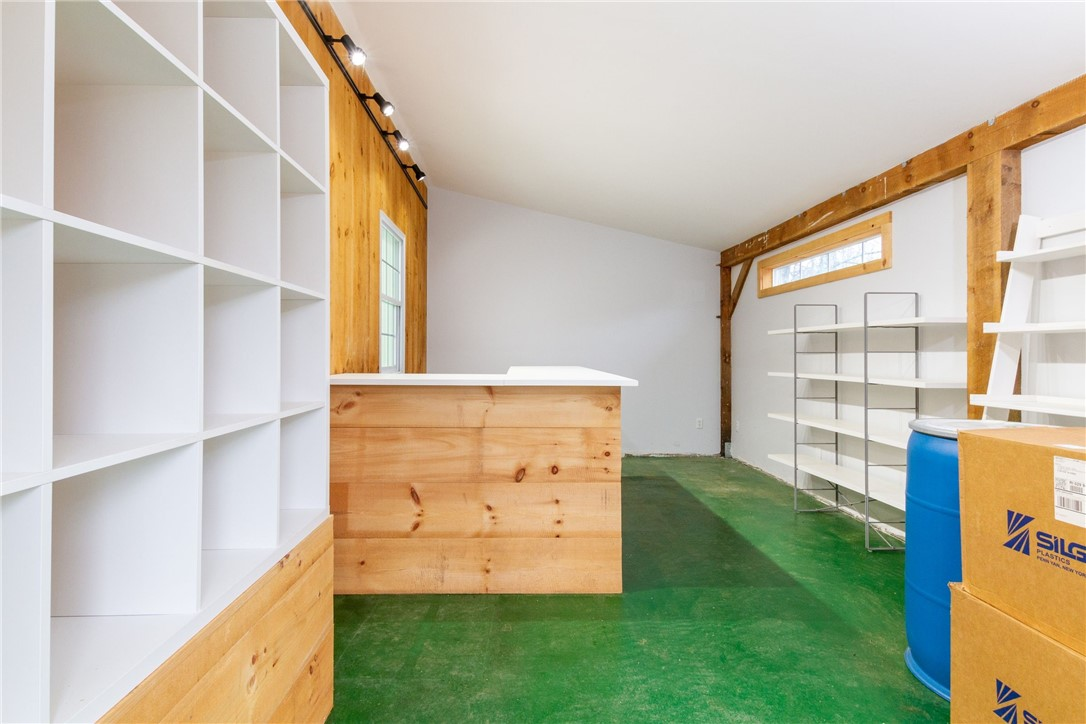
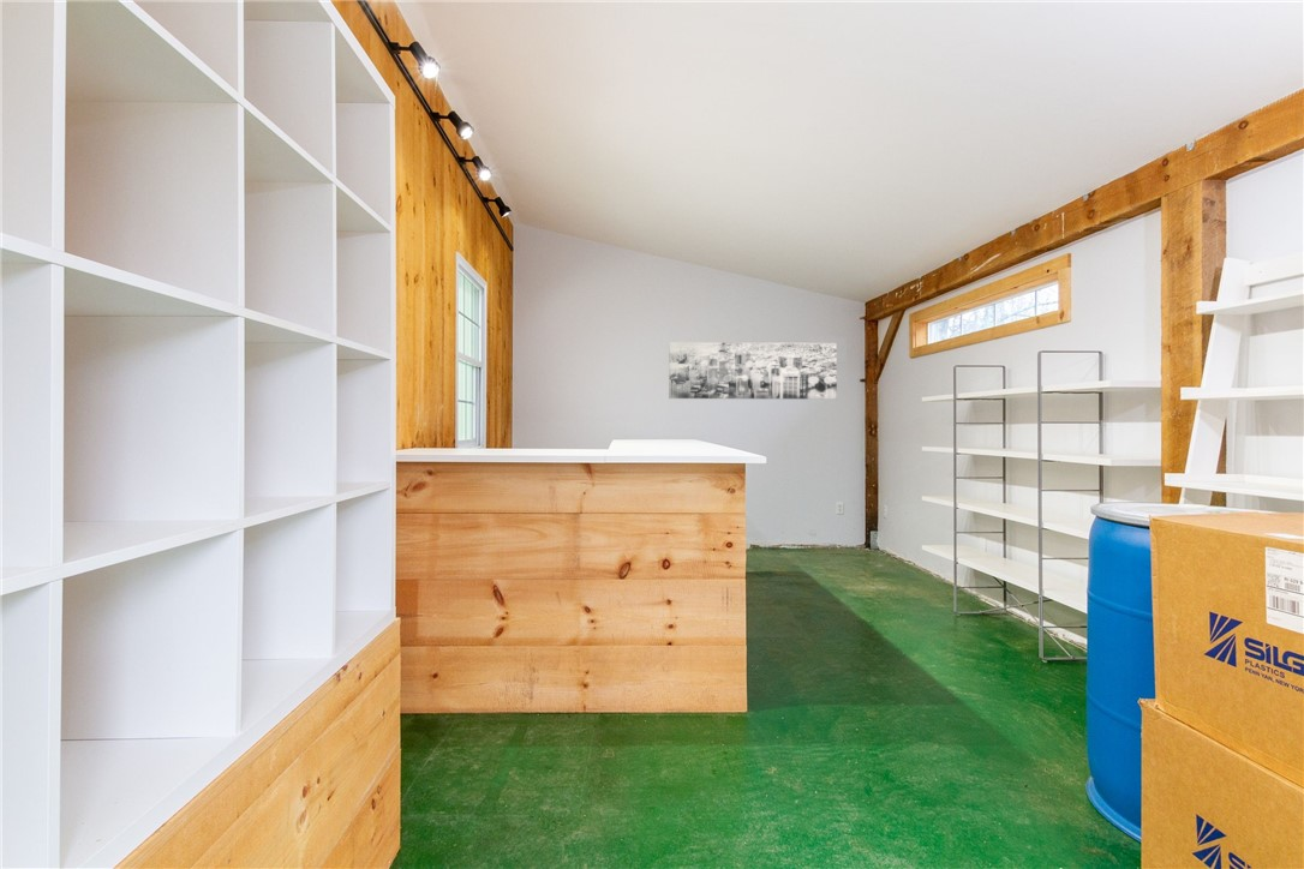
+ wall art [668,341,838,401]
